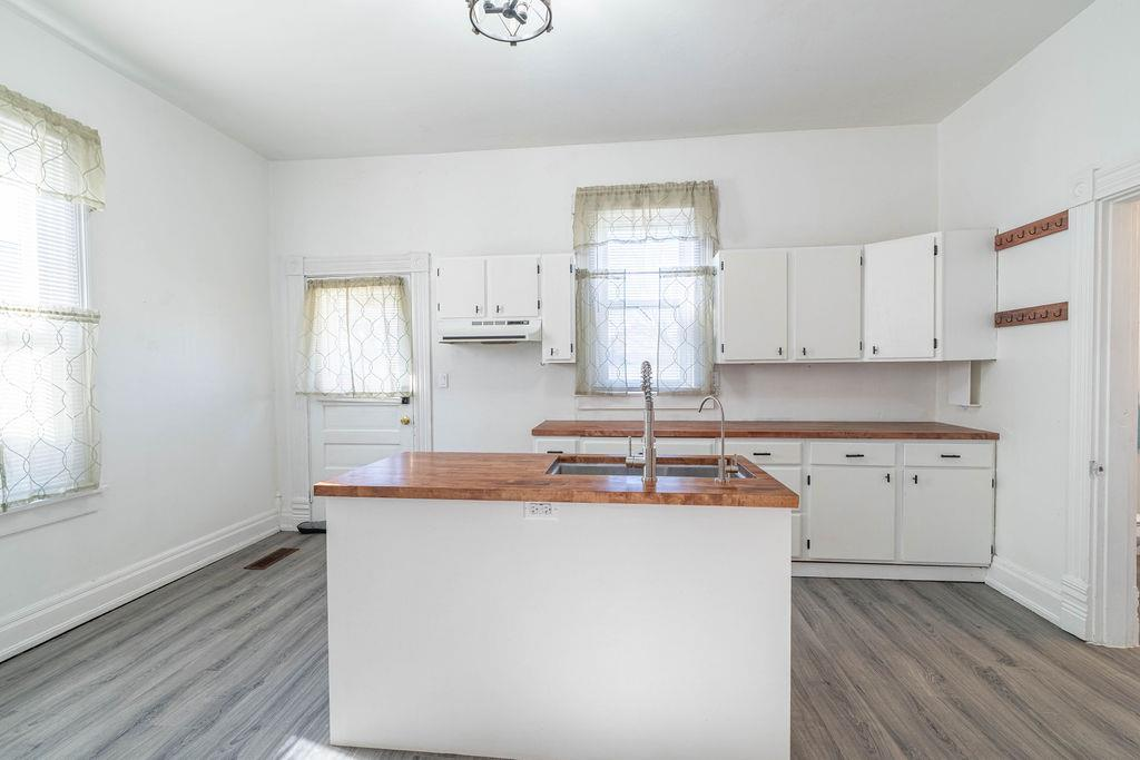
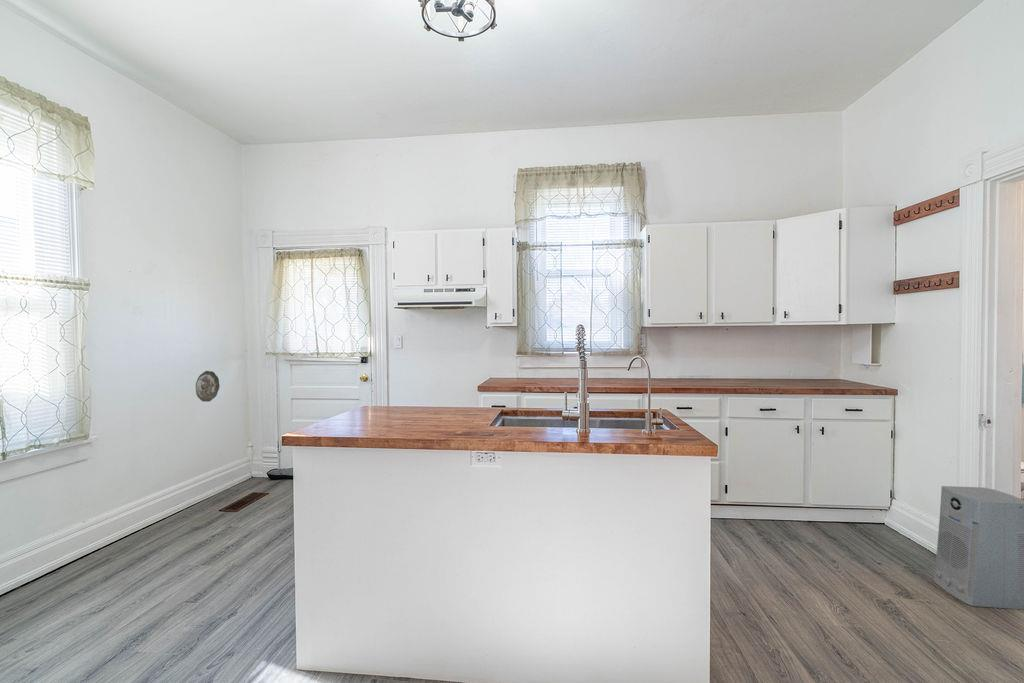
+ decorative plate [195,370,221,403]
+ air purifier [933,485,1024,610]
